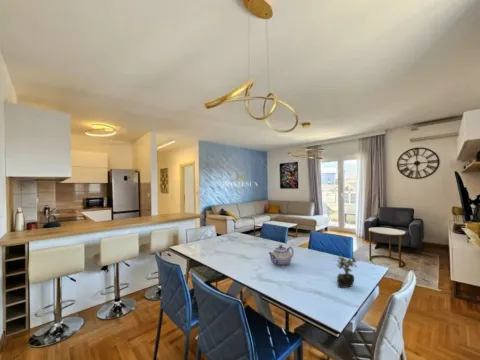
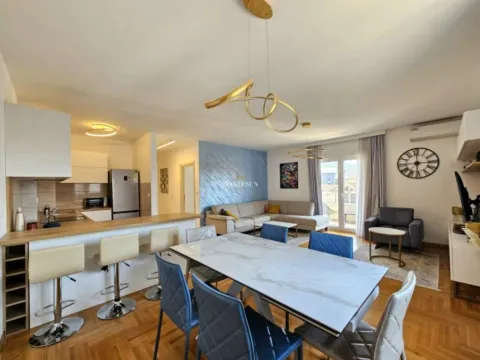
- teapot [267,244,295,268]
- succulent plant [335,255,359,289]
